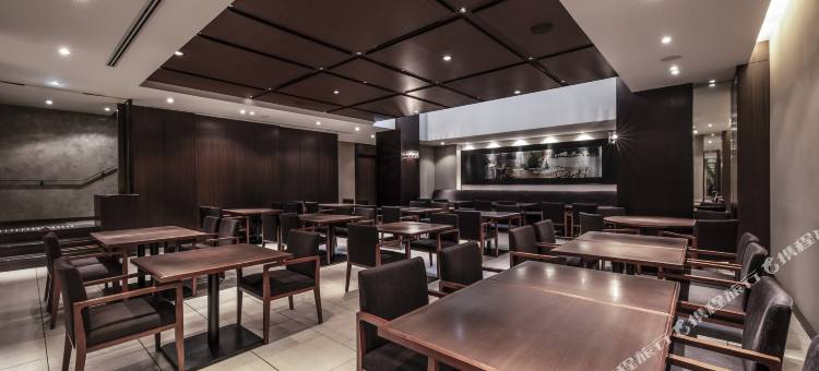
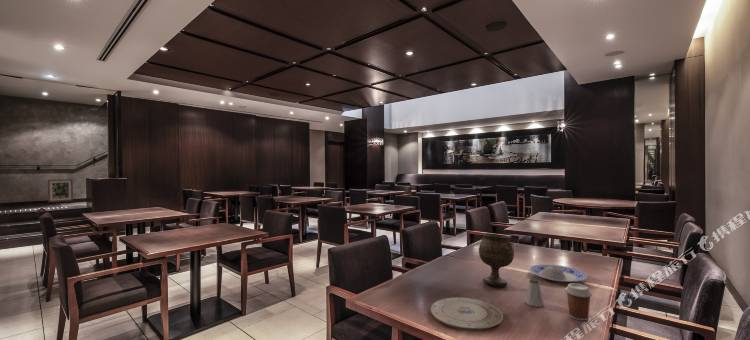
+ saltshaker [524,278,545,308]
+ goblet [478,232,515,287]
+ wall art [47,178,74,203]
+ plate [528,263,589,283]
+ coffee cup [564,282,593,322]
+ plate [429,296,504,331]
